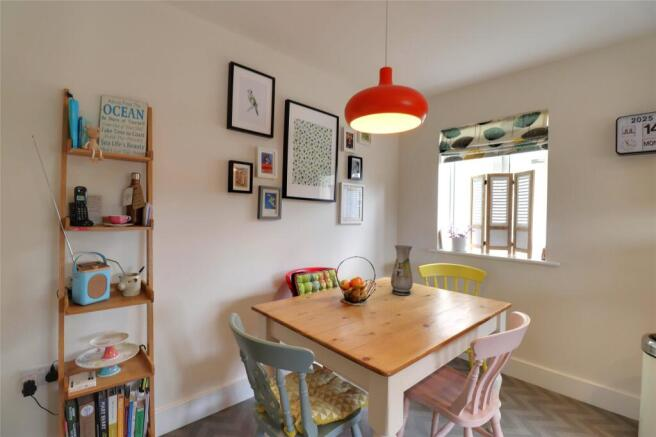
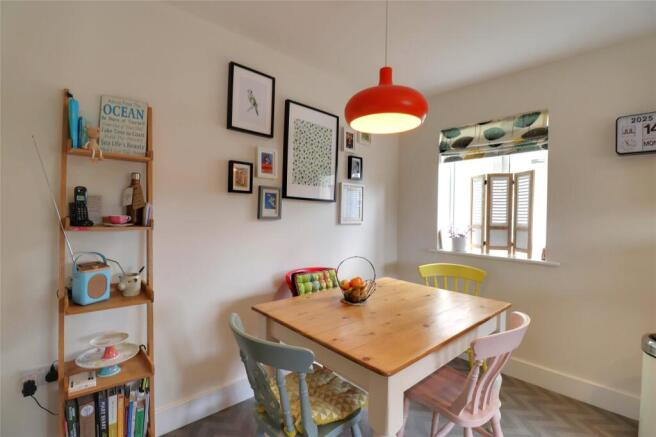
- vase [390,244,414,296]
